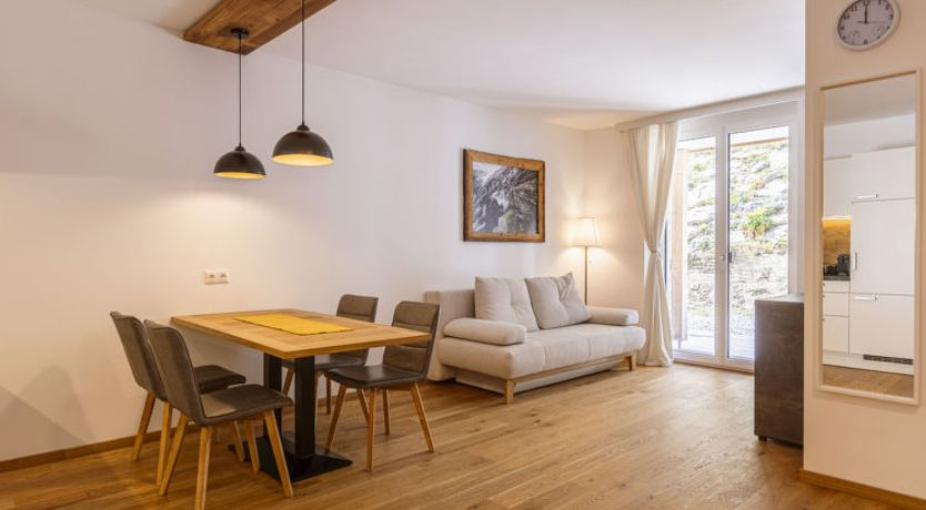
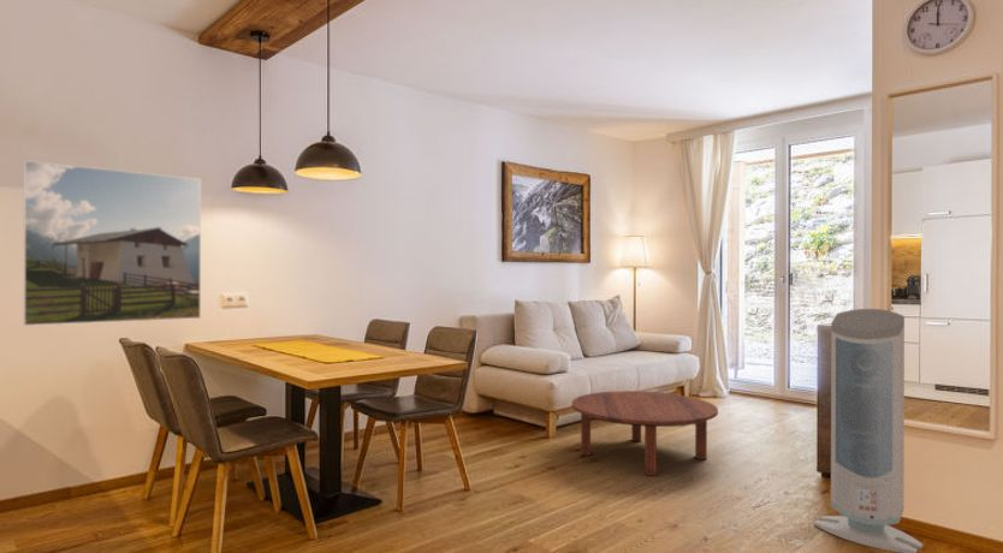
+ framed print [22,160,202,327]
+ air purifier [813,308,924,553]
+ coffee table [571,390,719,477]
